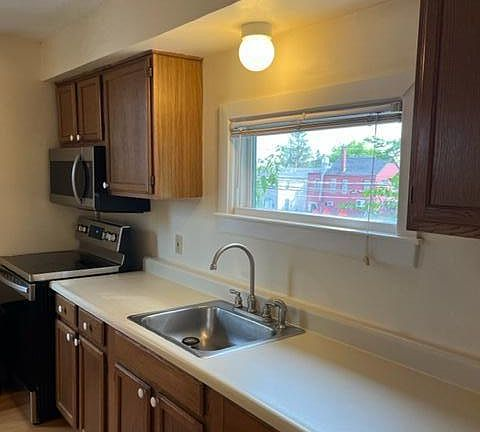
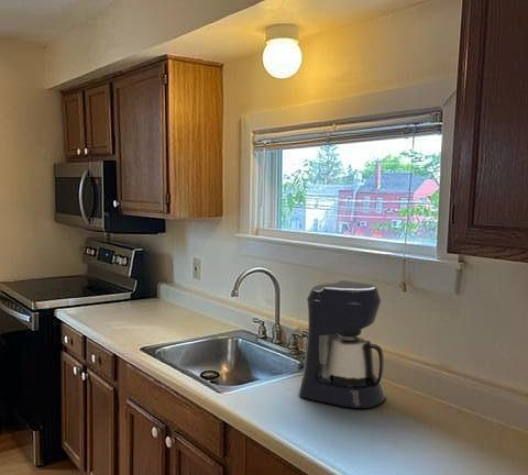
+ coffee maker [298,279,386,409]
